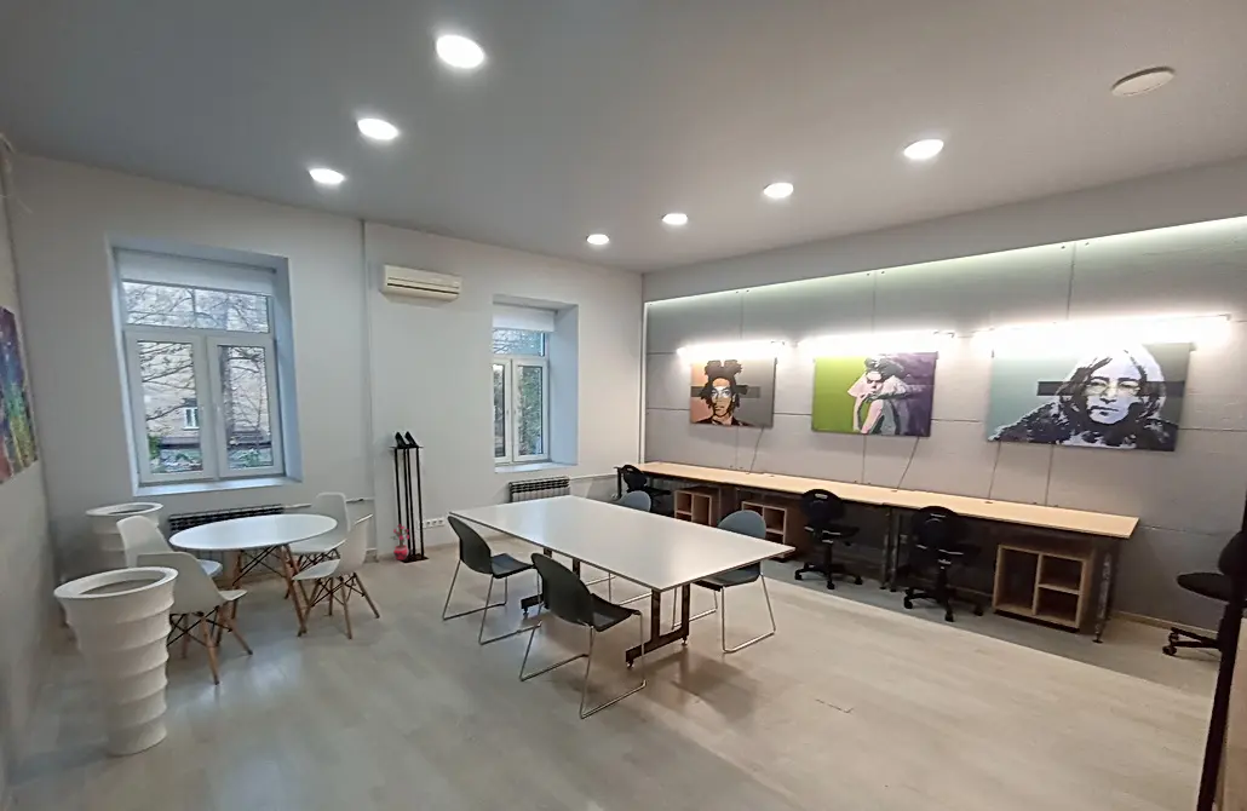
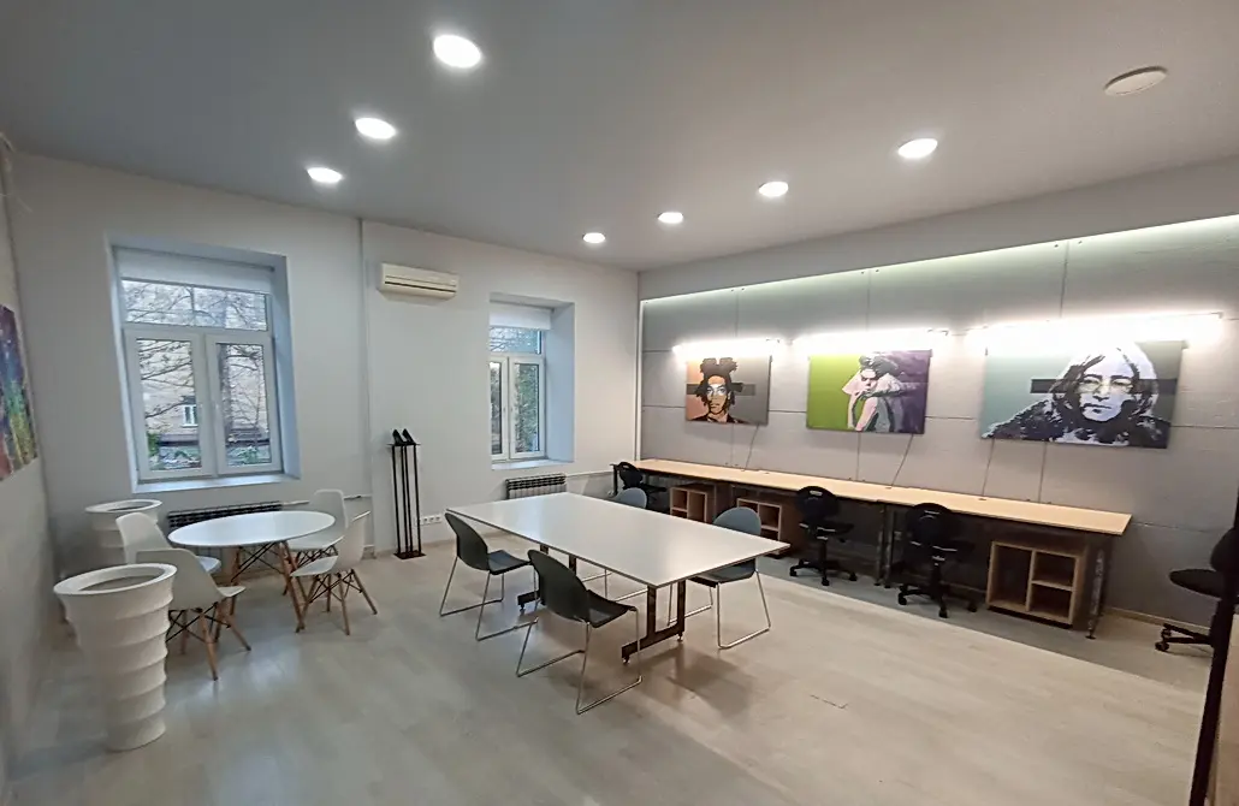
- potted plant [387,523,410,562]
